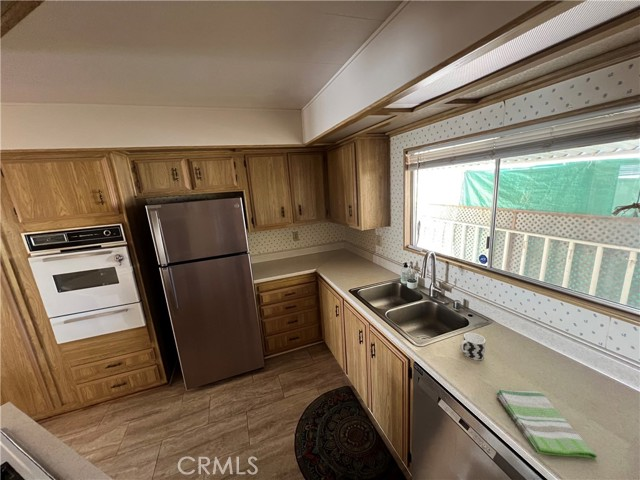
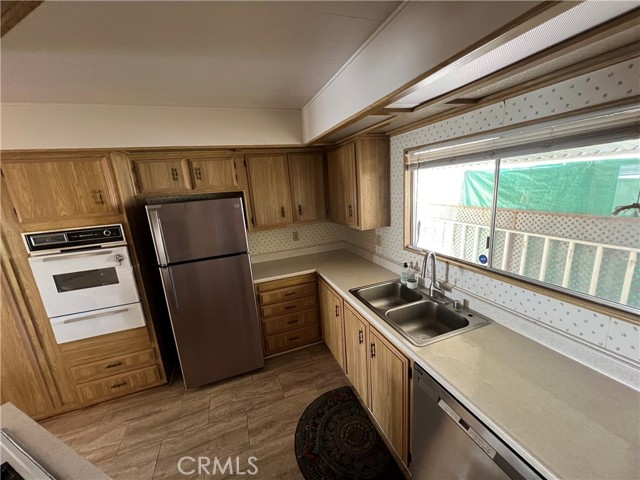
- dish towel [495,388,598,460]
- cup [459,332,486,361]
